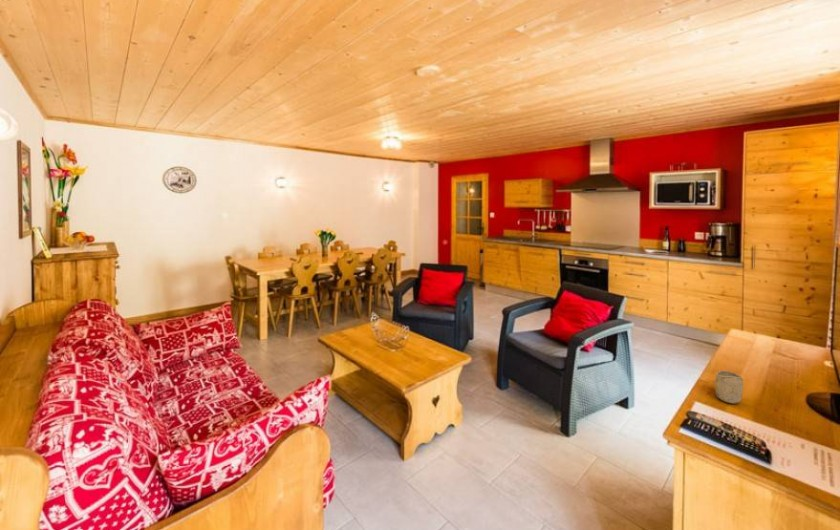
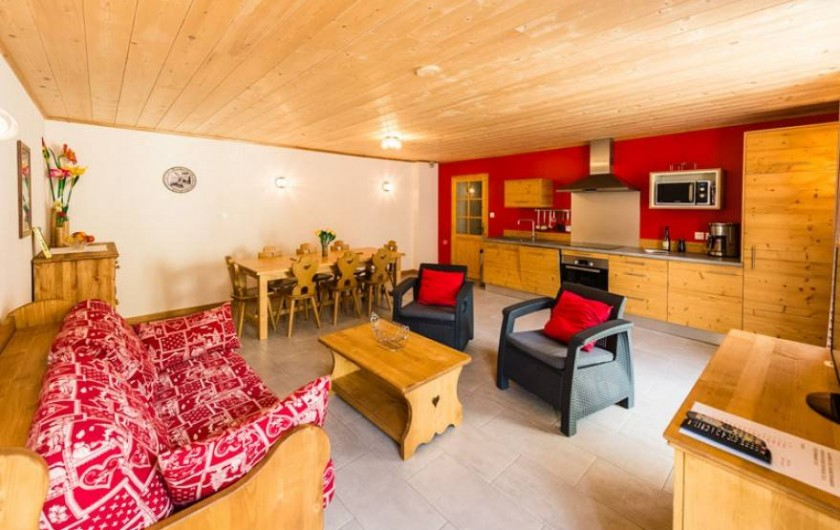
- cup [714,370,744,404]
